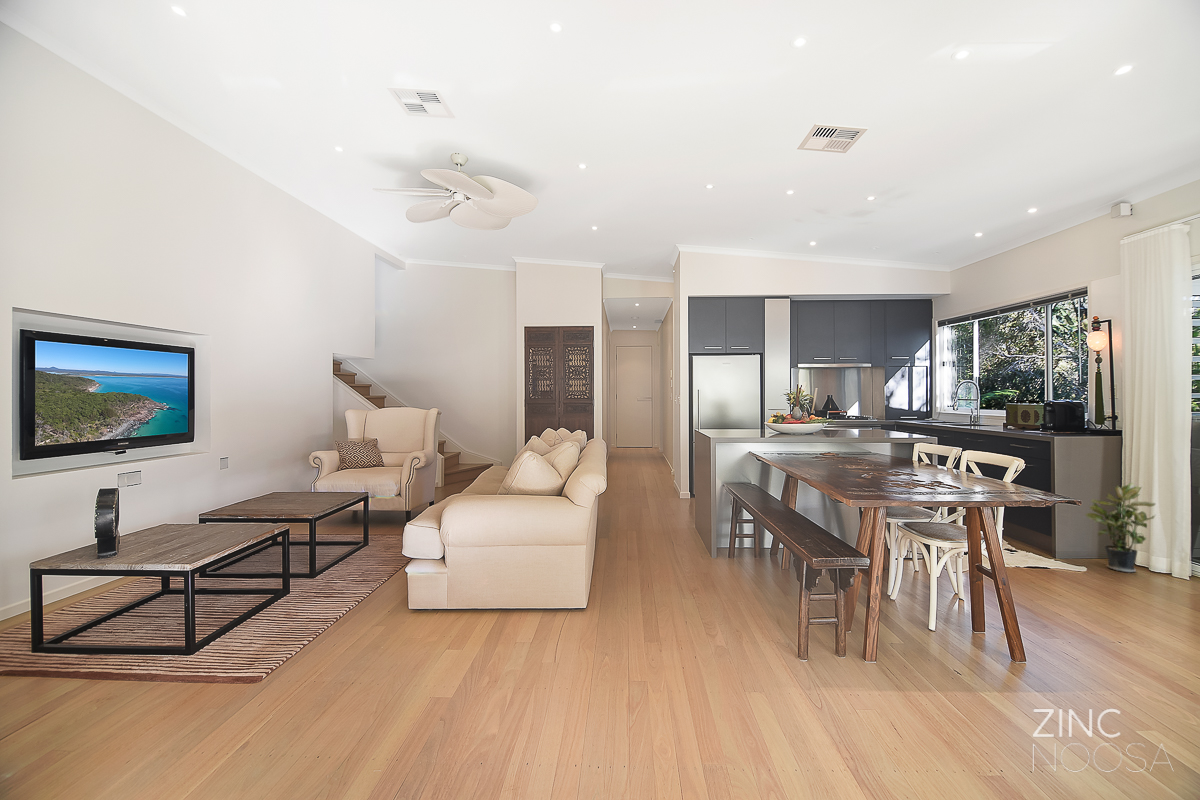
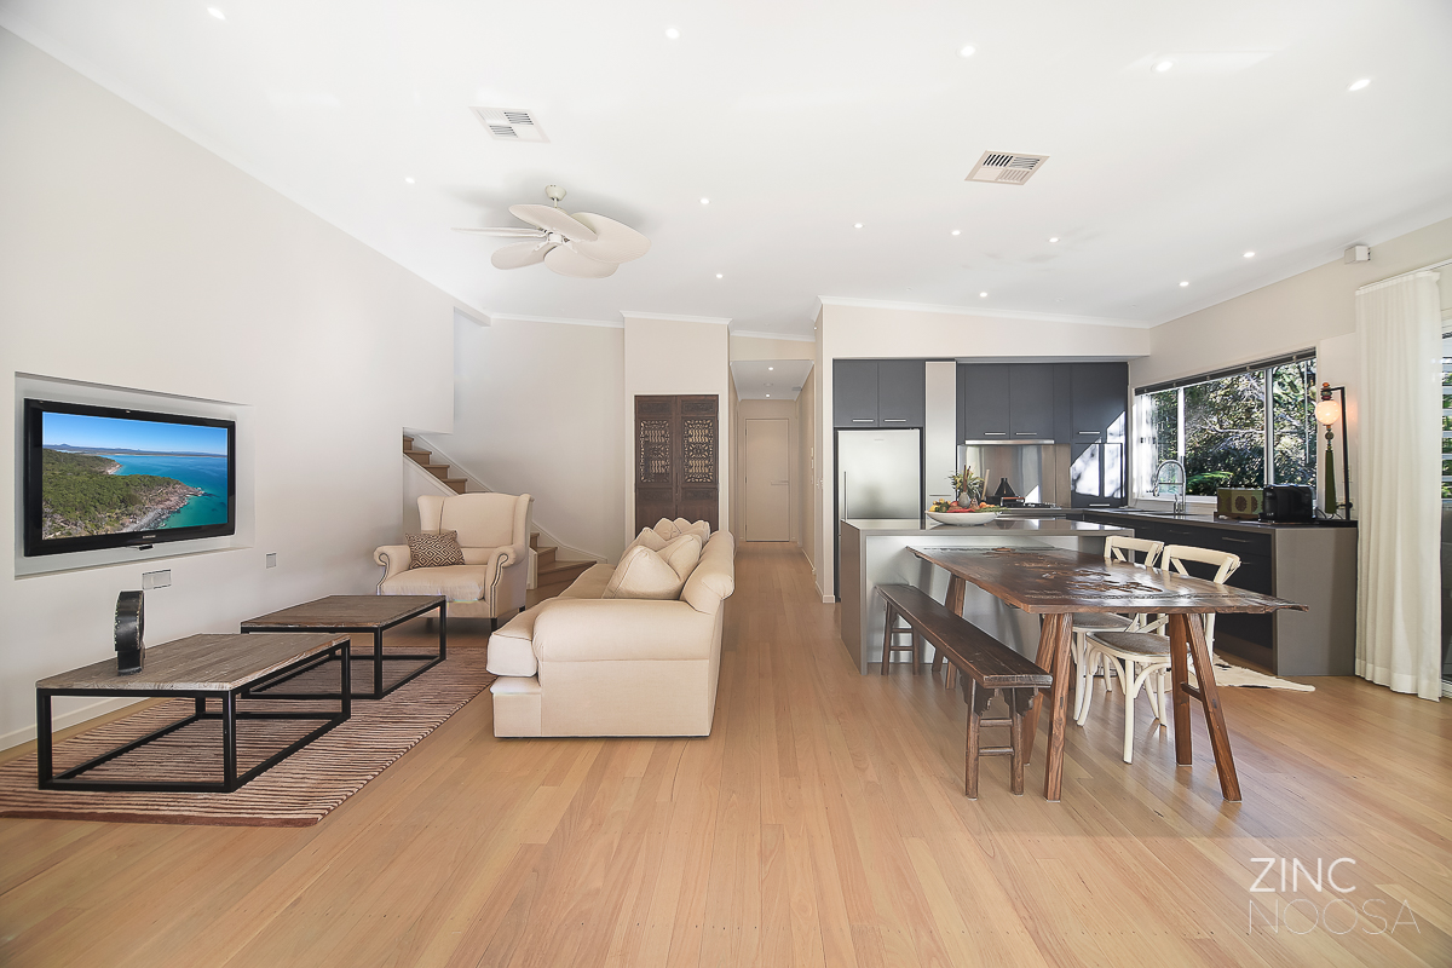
- potted plant [1084,482,1157,573]
